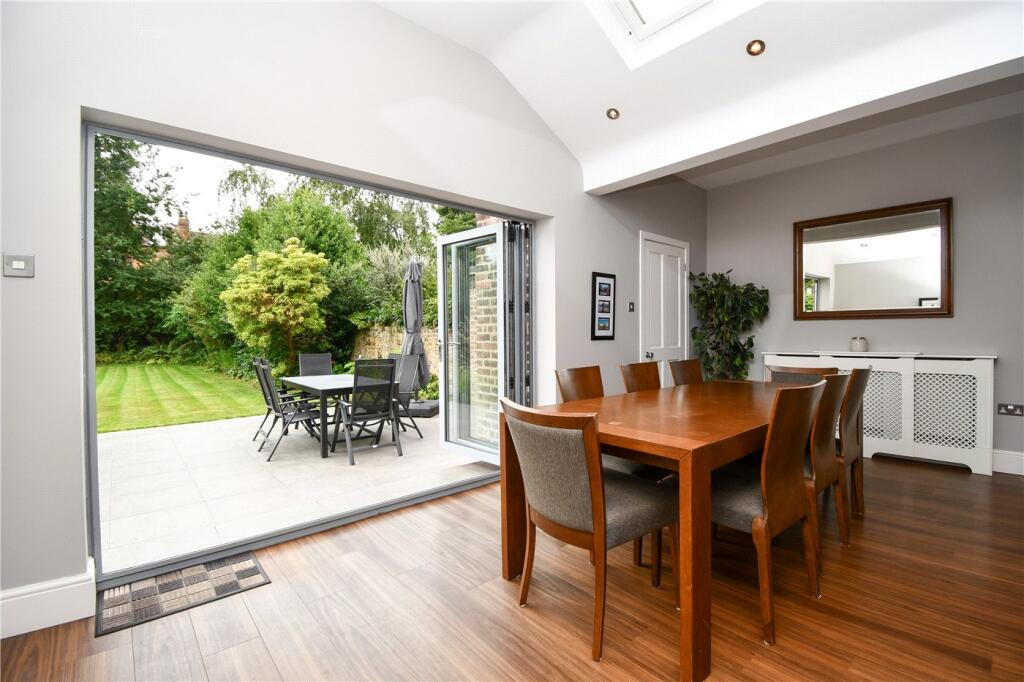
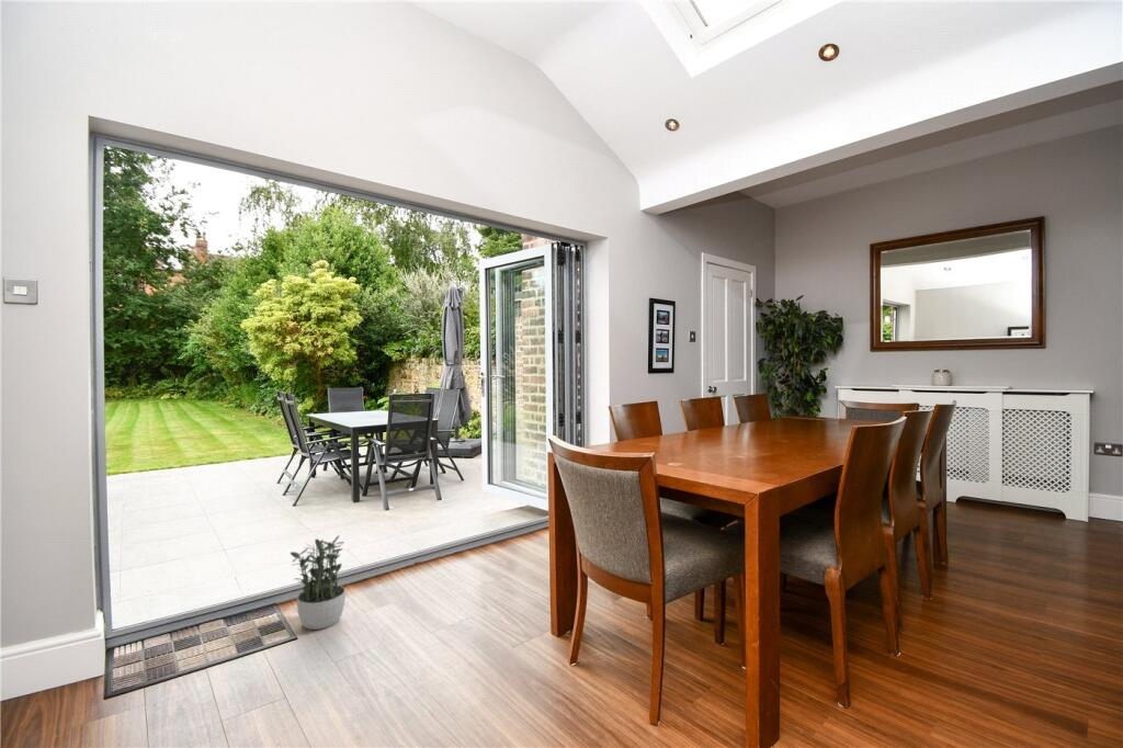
+ potted plant [290,534,347,631]
